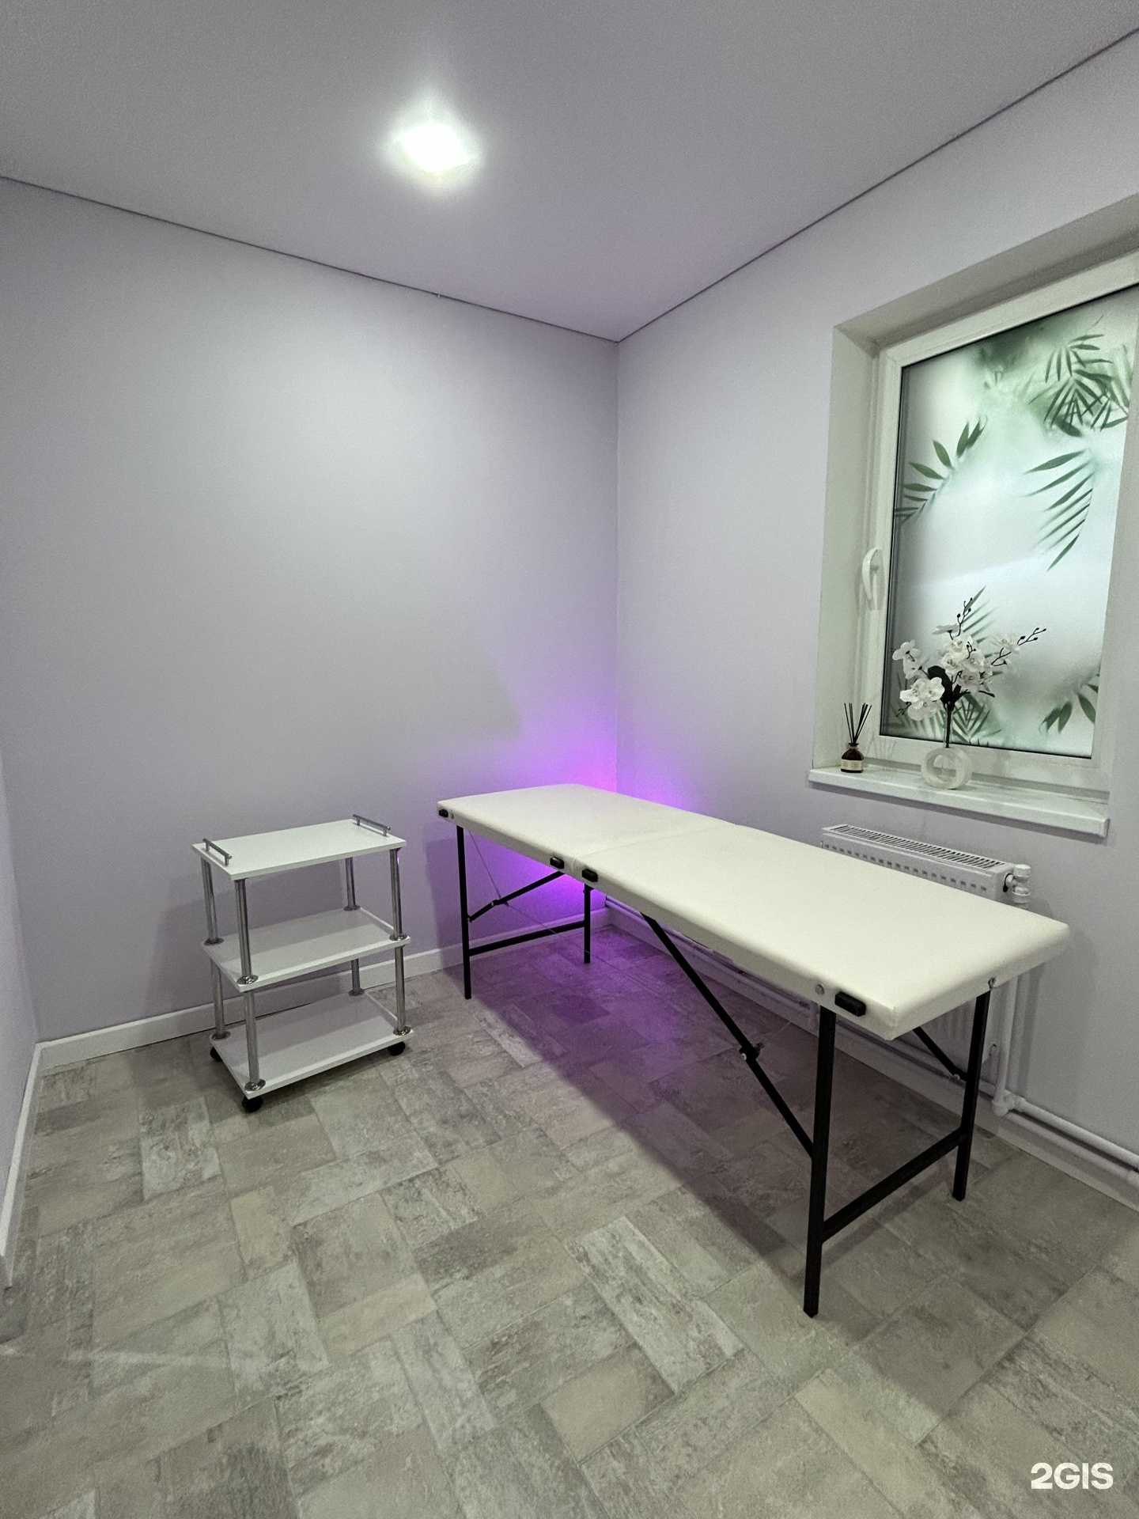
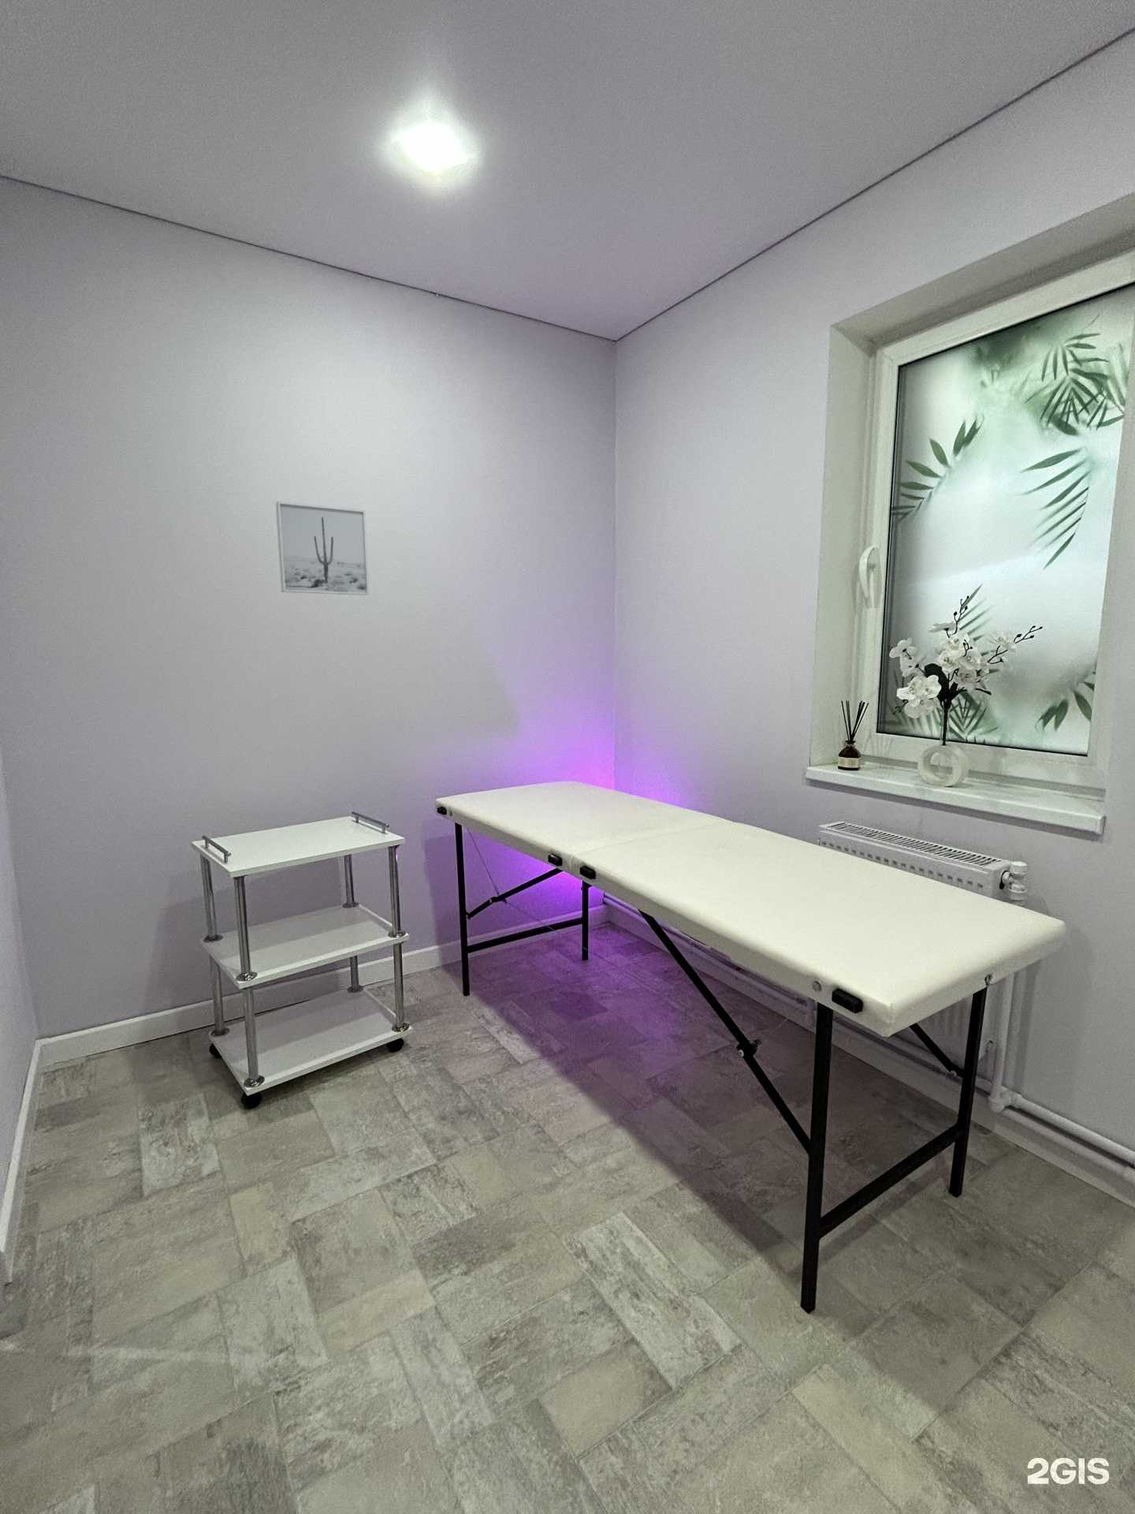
+ wall art [275,501,370,596]
